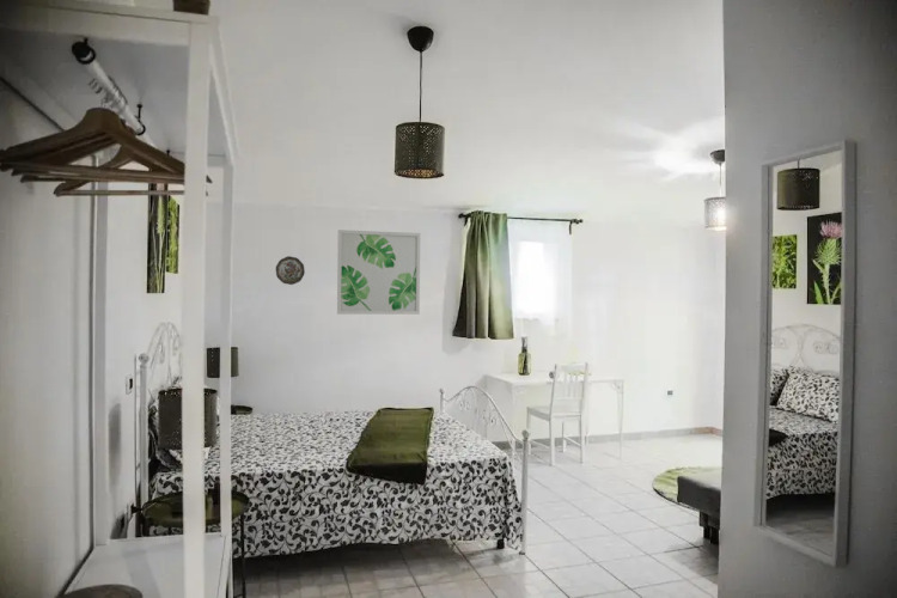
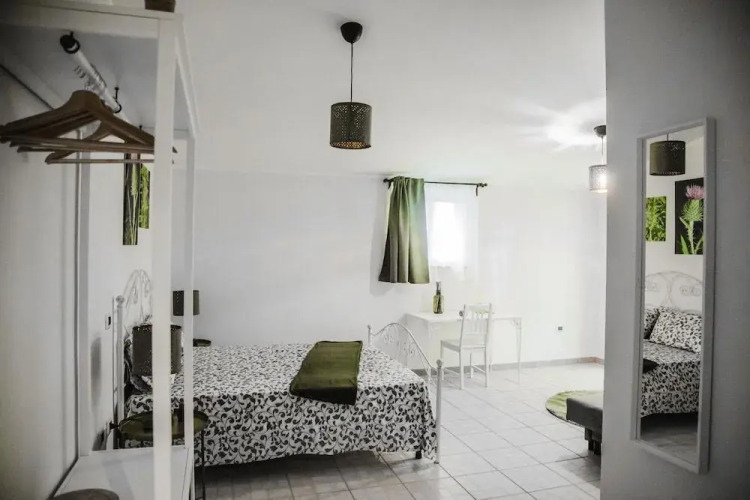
- decorative plate [275,255,306,286]
- wall art [336,228,421,316]
